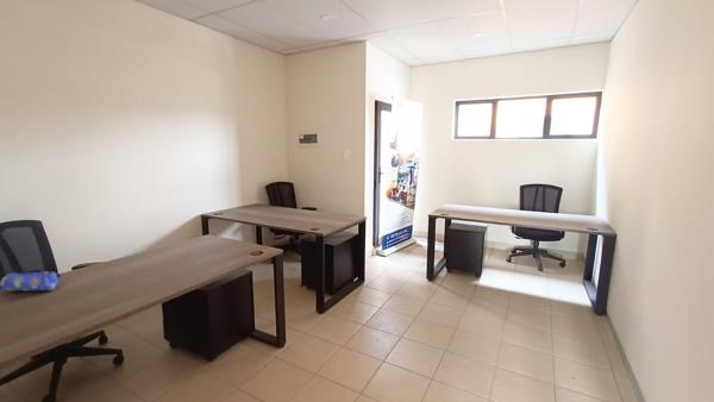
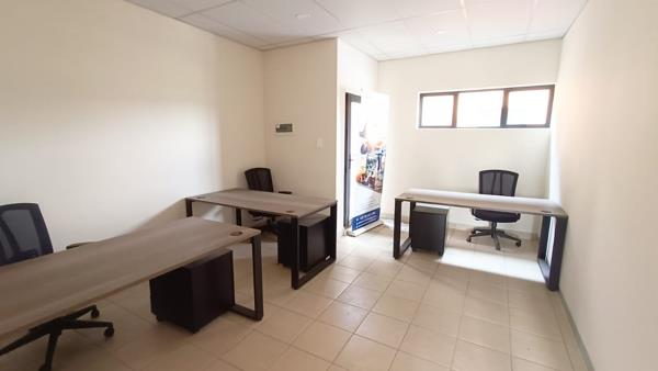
- pencil case [0,270,63,293]
